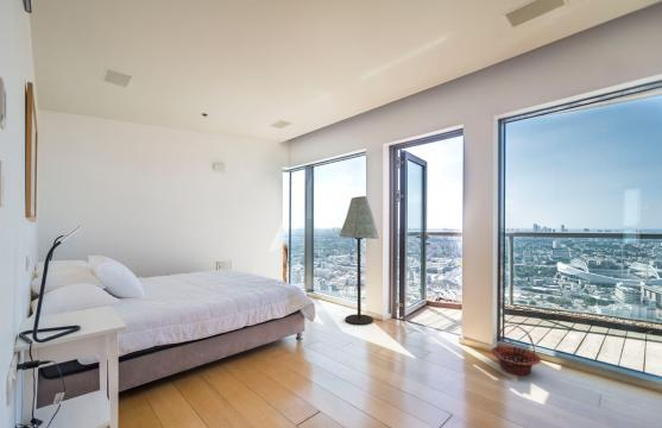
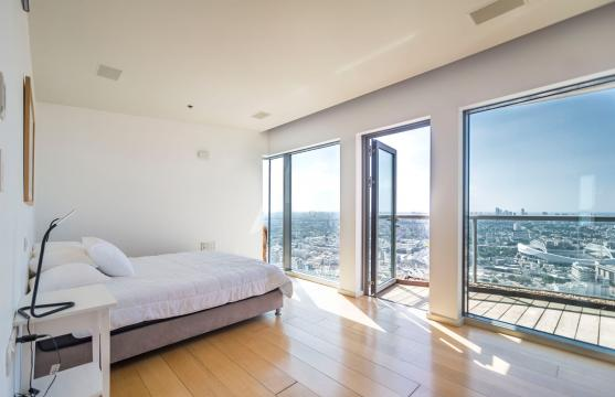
- floor lamp [338,195,380,327]
- basket [490,323,542,377]
